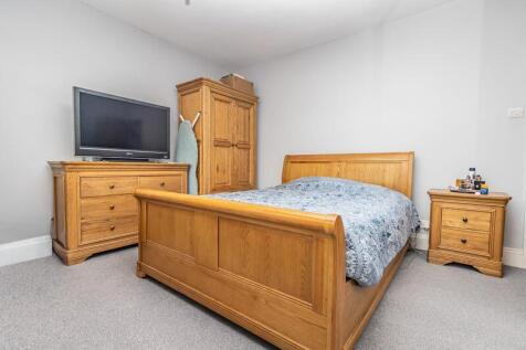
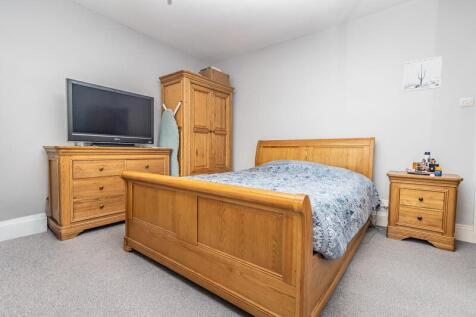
+ wall art [402,56,443,93]
